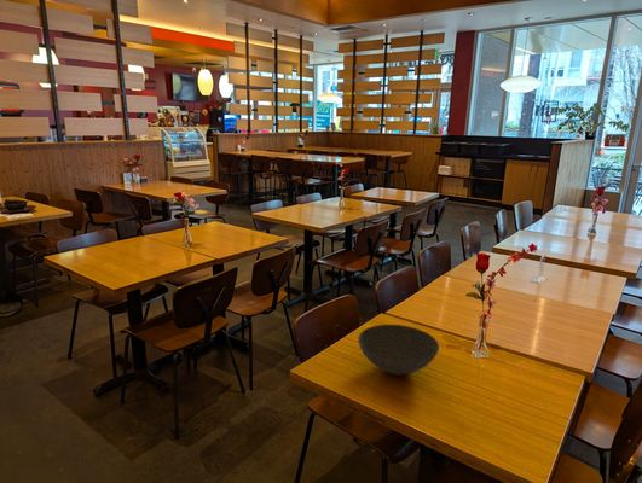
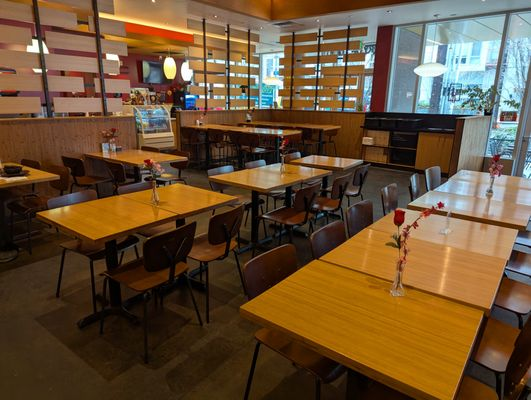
- bowl [357,324,440,376]
